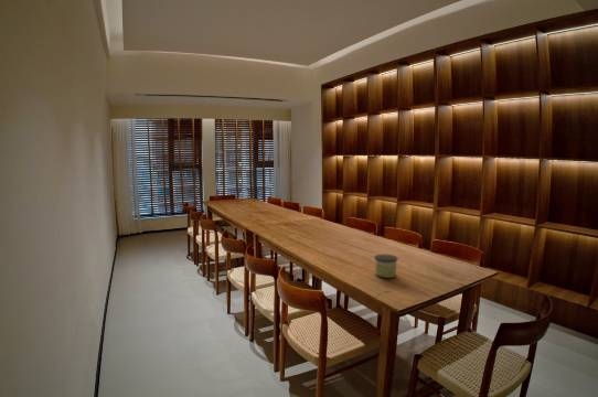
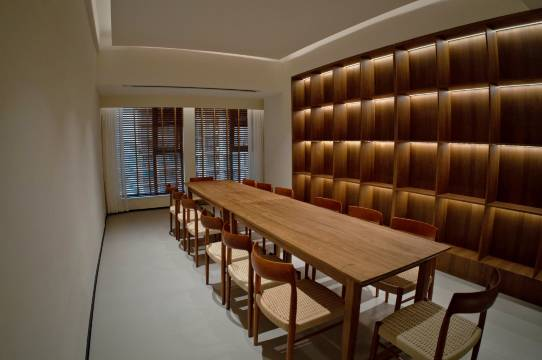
- candle [373,254,398,279]
